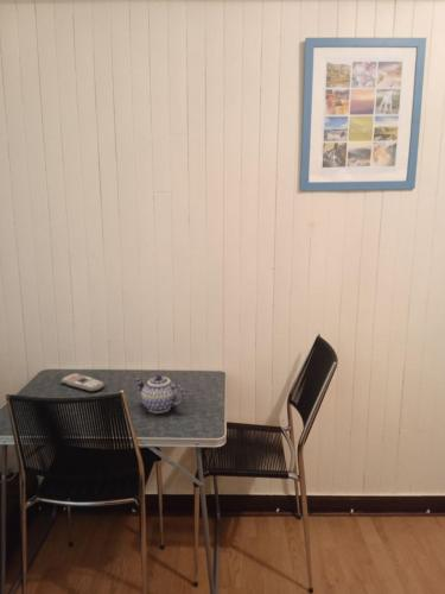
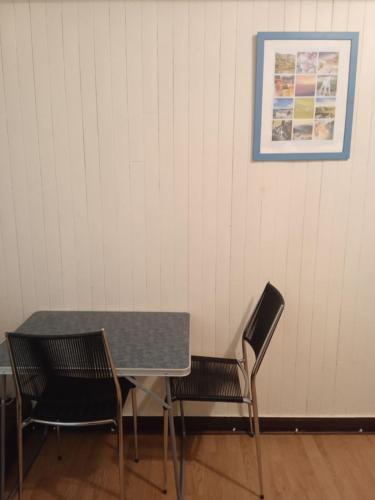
- remote control [59,372,106,393]
- teapot [133,374,186,415]
